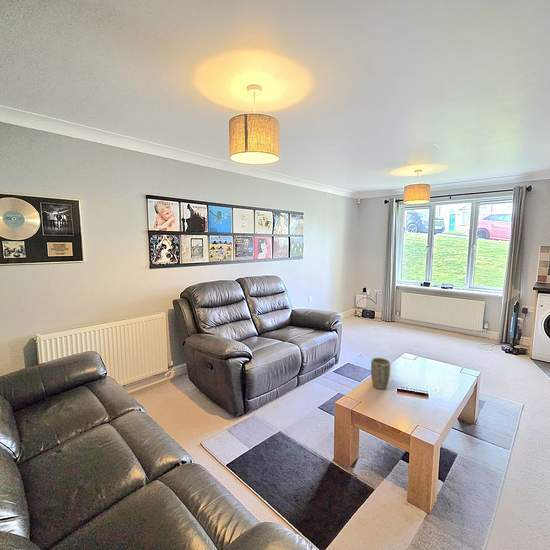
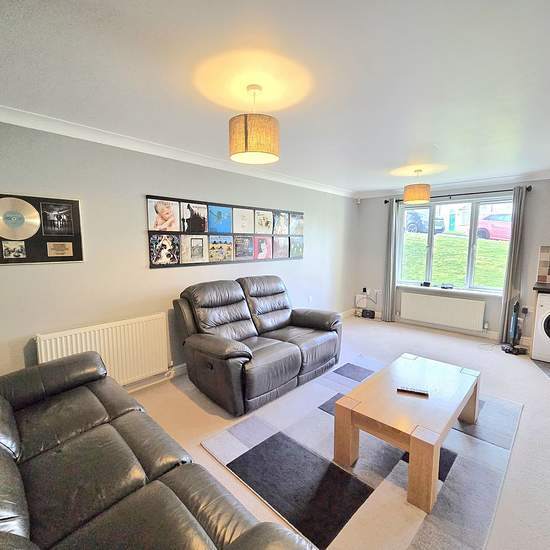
- plant pot [370,357,391,390]
